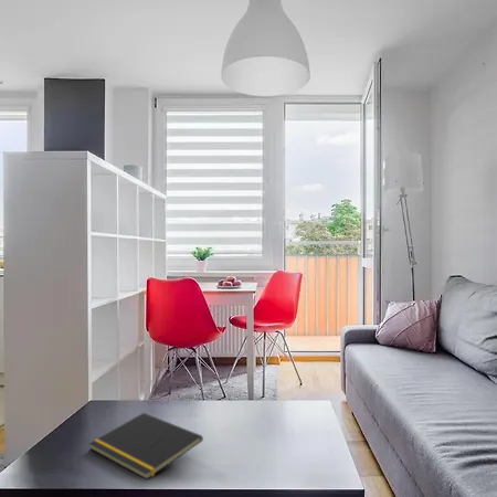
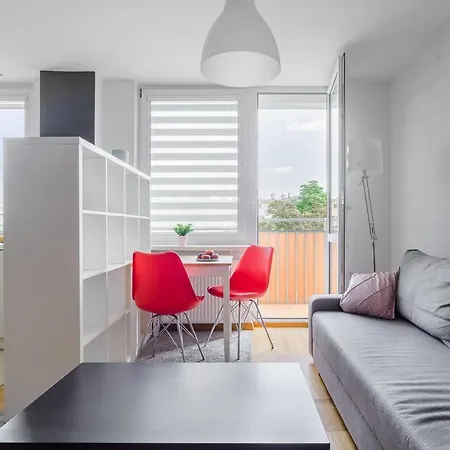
- notepad [88,412,204,480]
